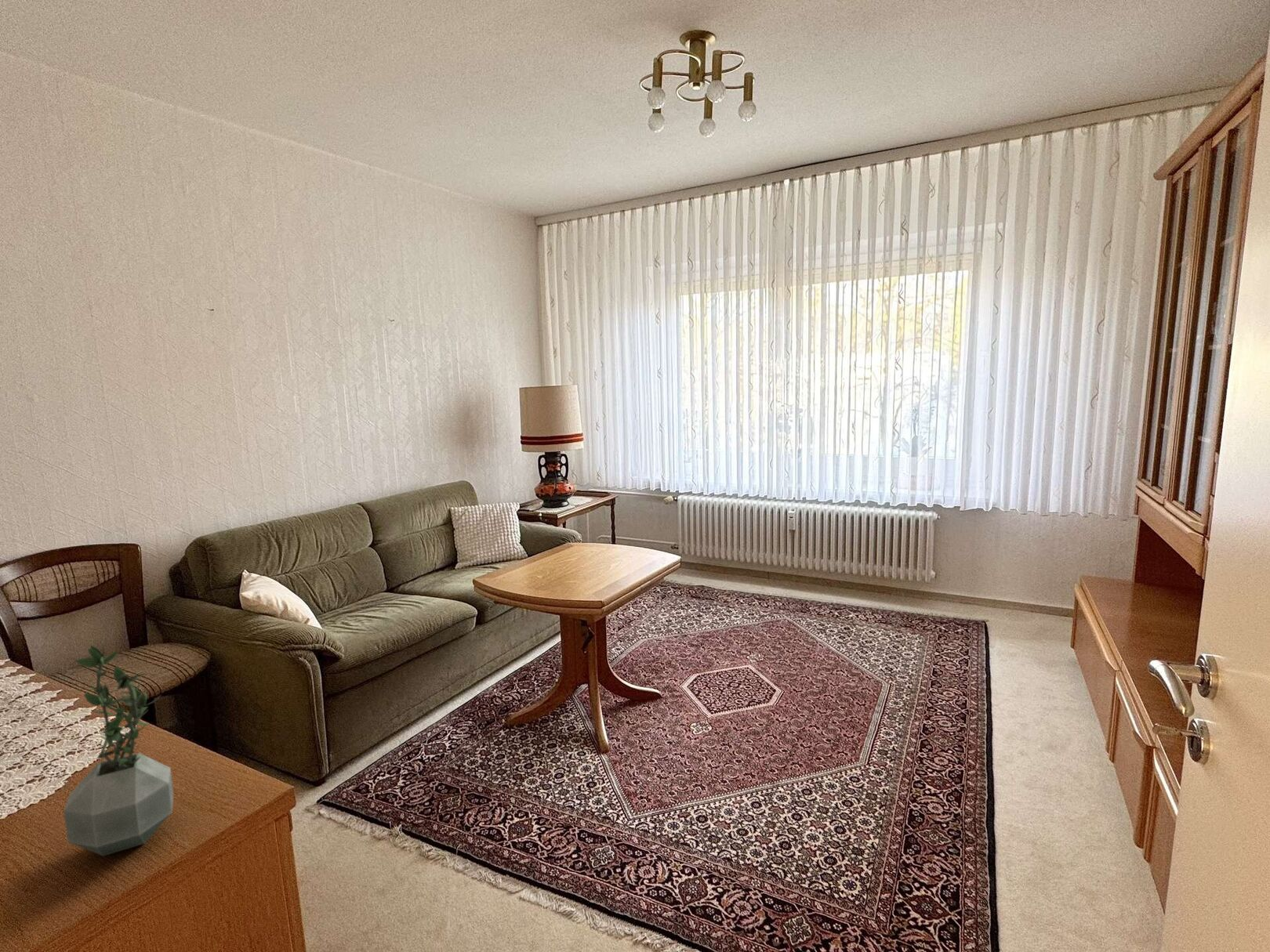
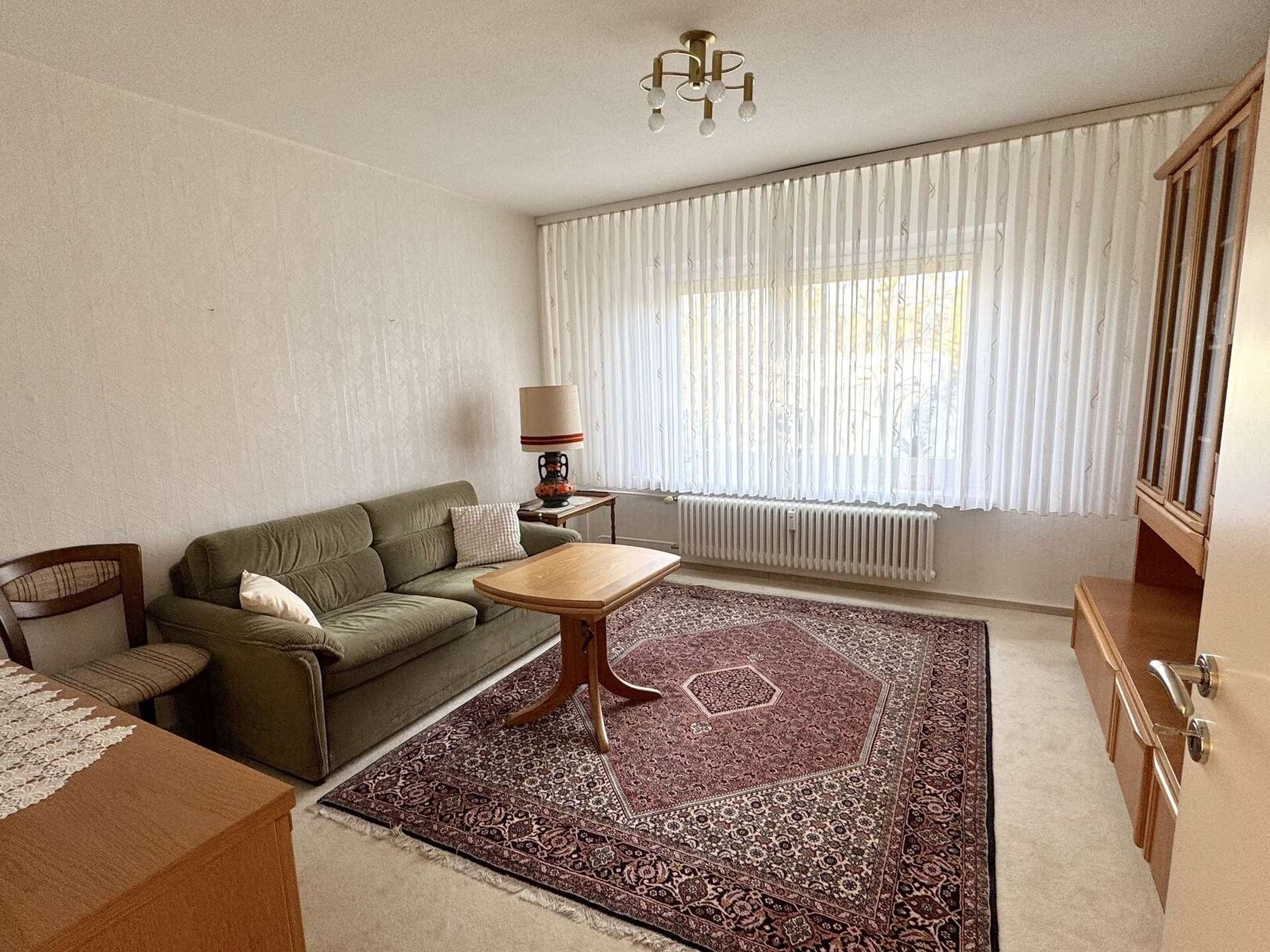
- potted plant [63,643,175,857]
